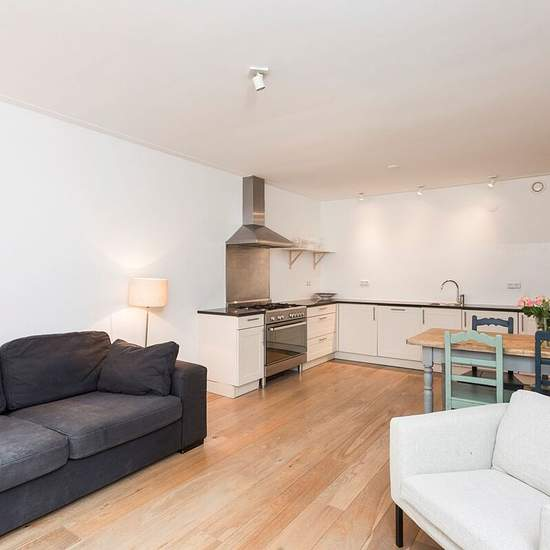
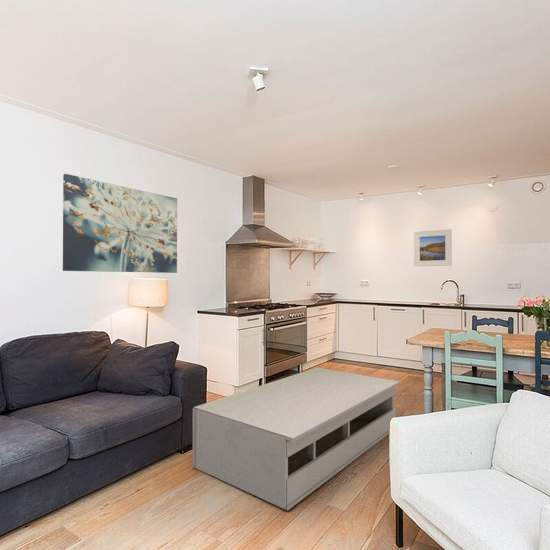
+ wall art [62,173,178,274]
+ coffee table [192,367,401,511]
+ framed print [413,228,453,267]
